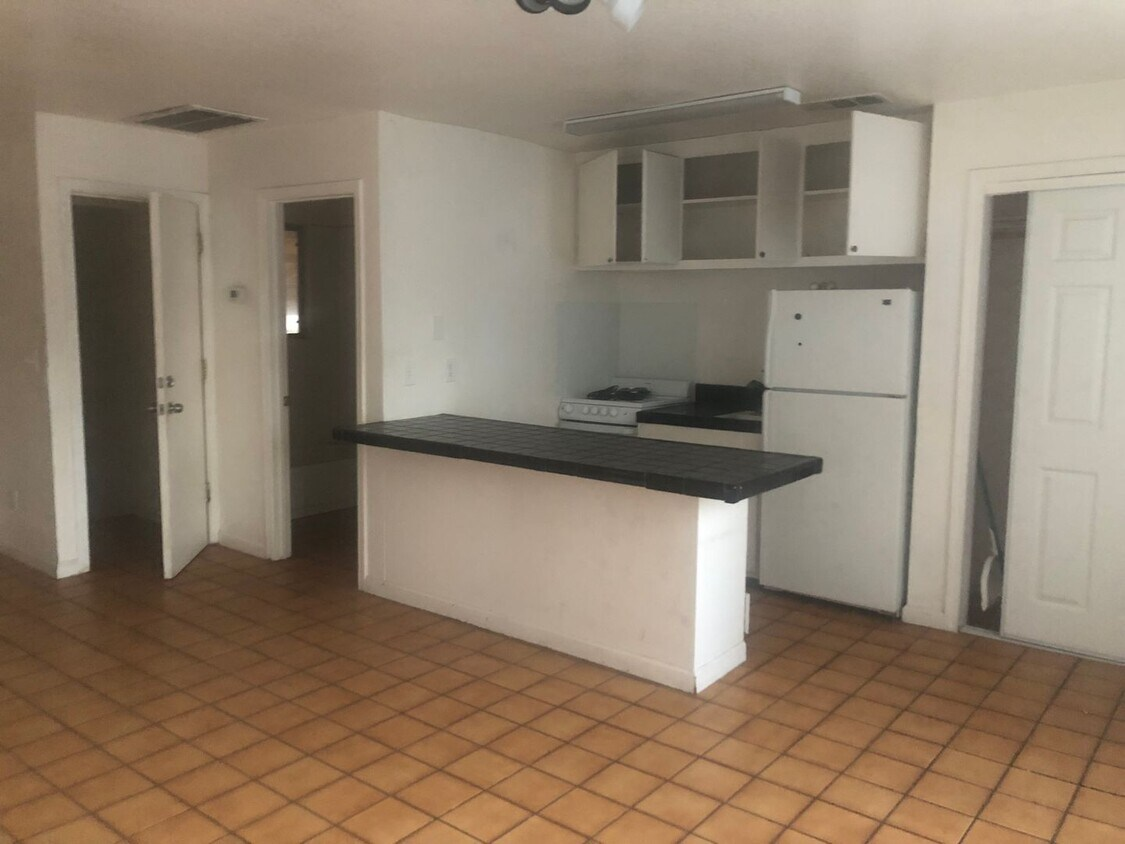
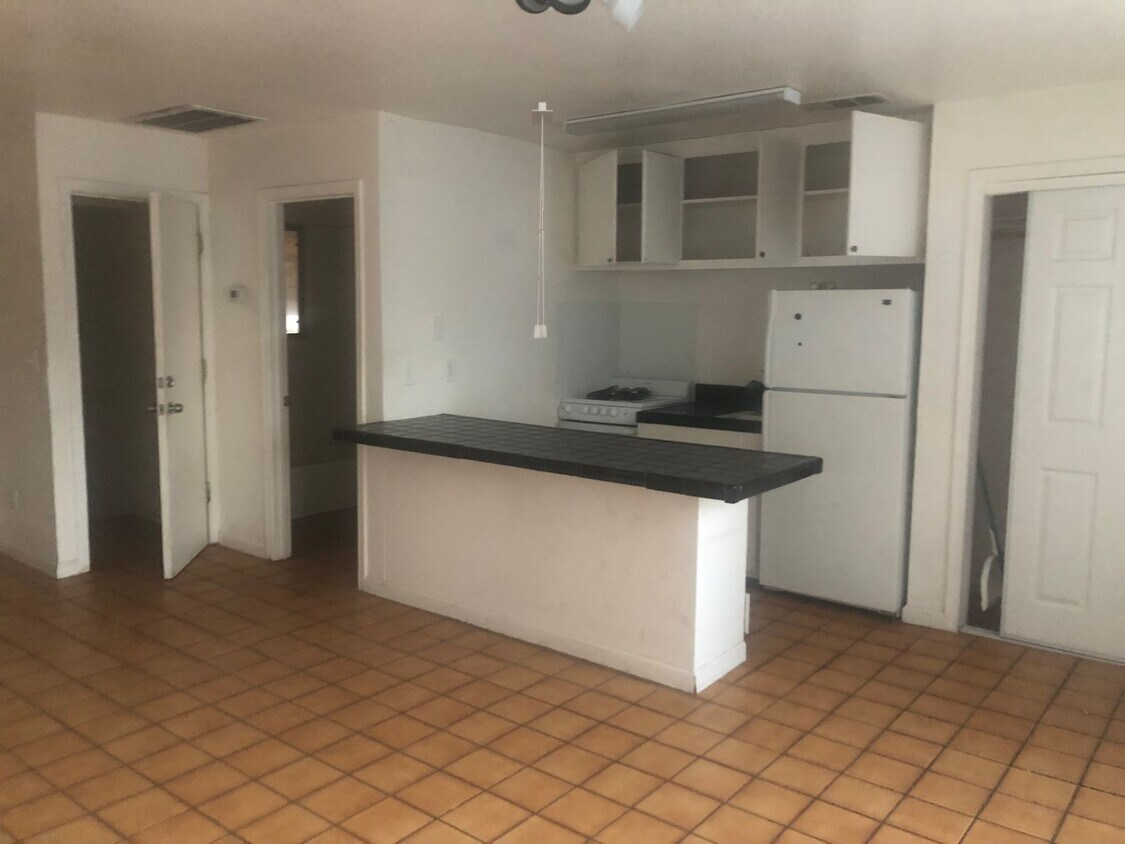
+ pendant light [531,101,554,339]
